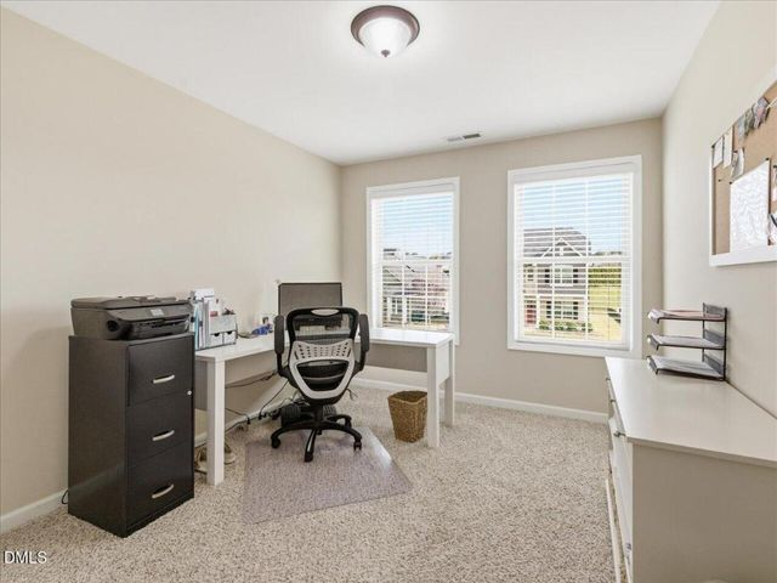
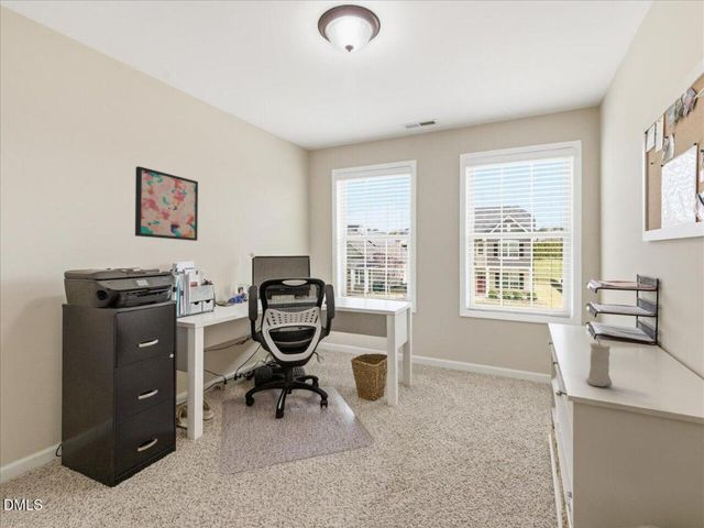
+ wall art [134,165,199,242]
+ candle [585,339,613,387]
